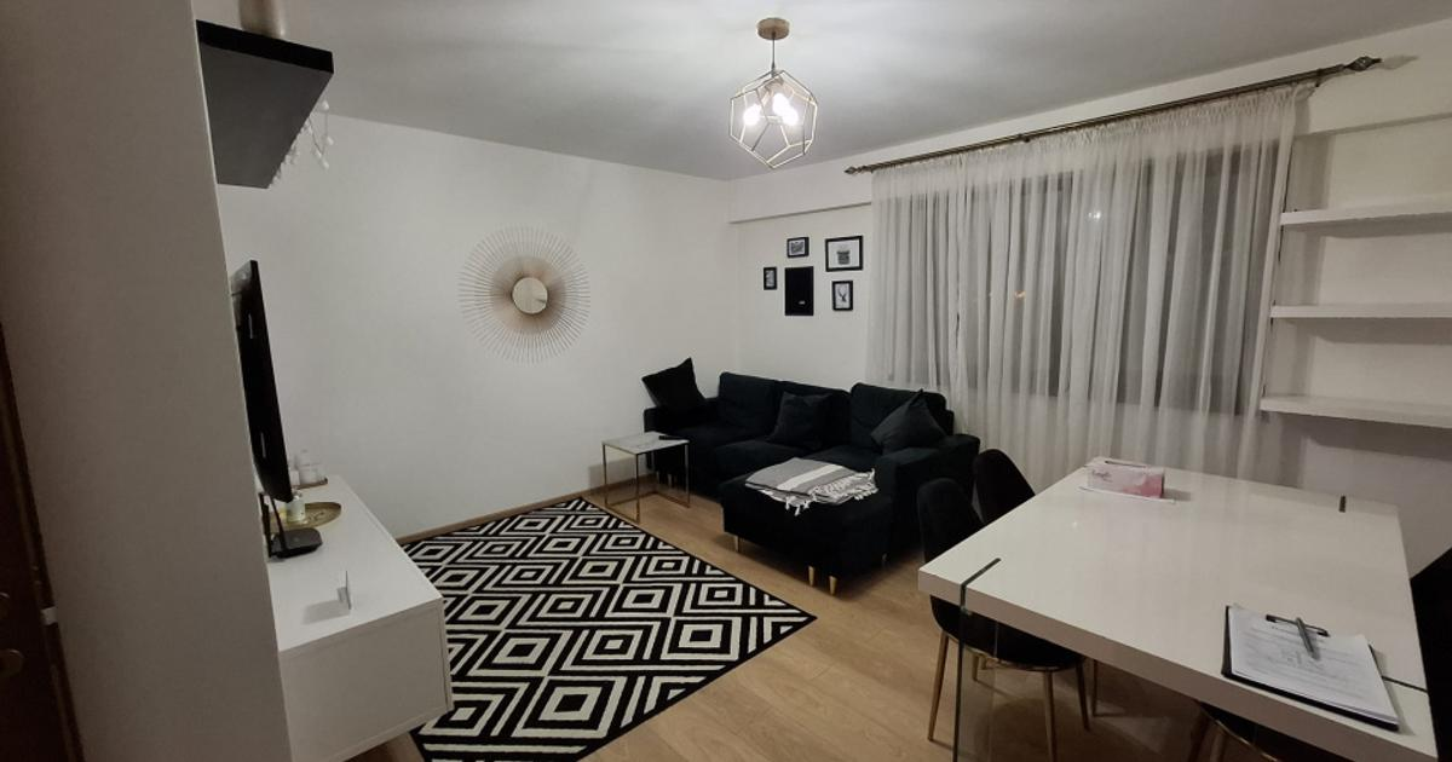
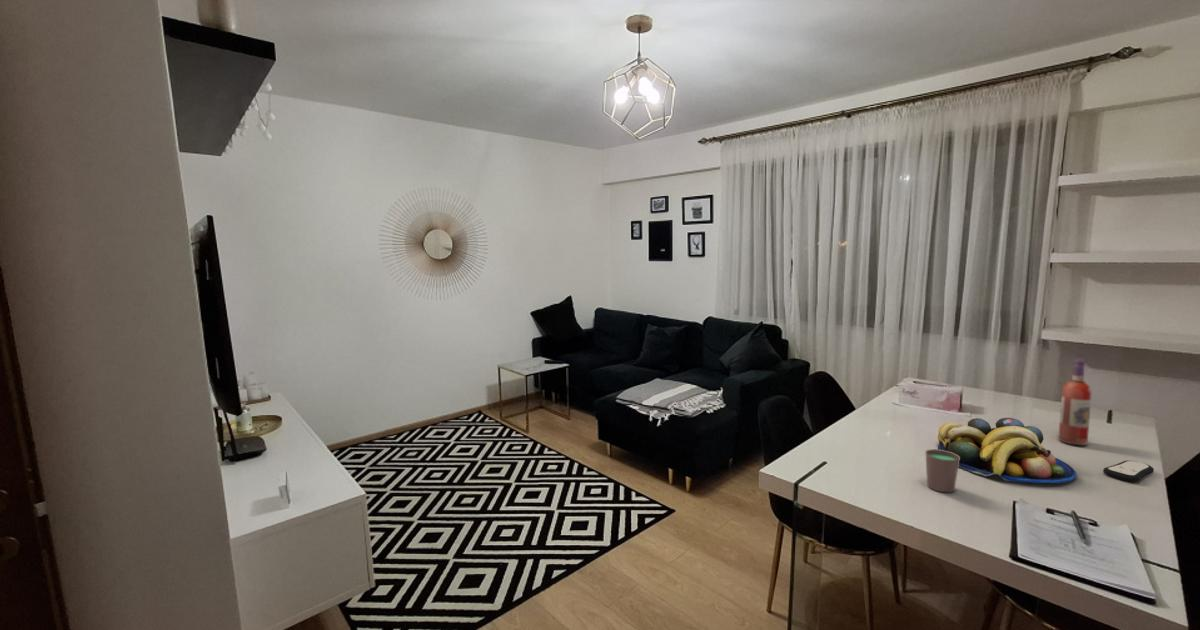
+ cup [925,448,960,493]
+ fruit bowl [937,417,1078,484]
+ remote control [1102,460,1155,483]
+ wine bottle [1057,358,1093,446]
